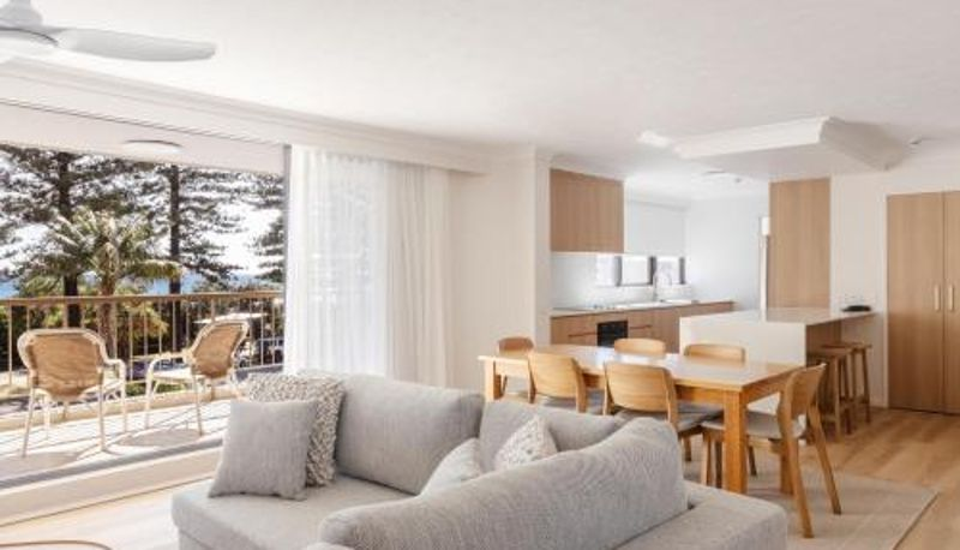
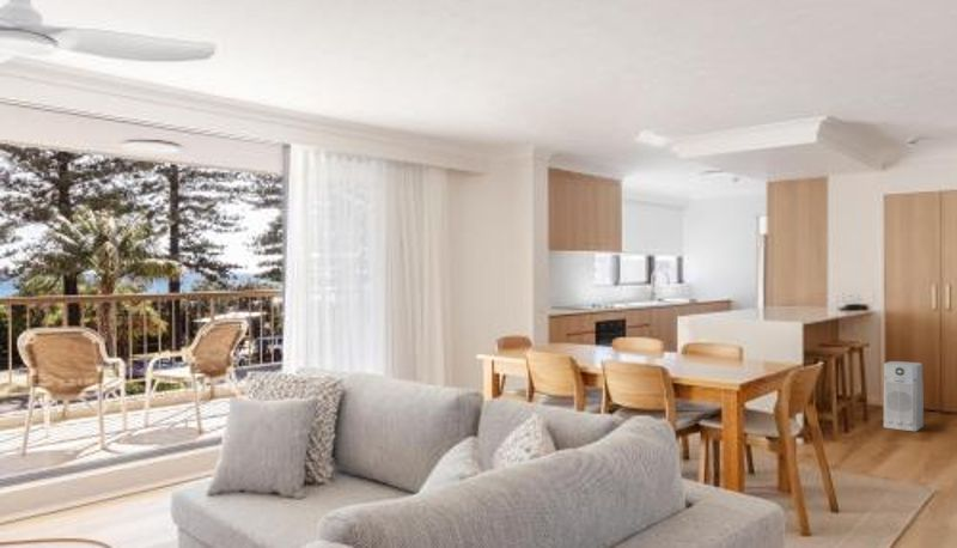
+ air purifier [883,360,925,432]
